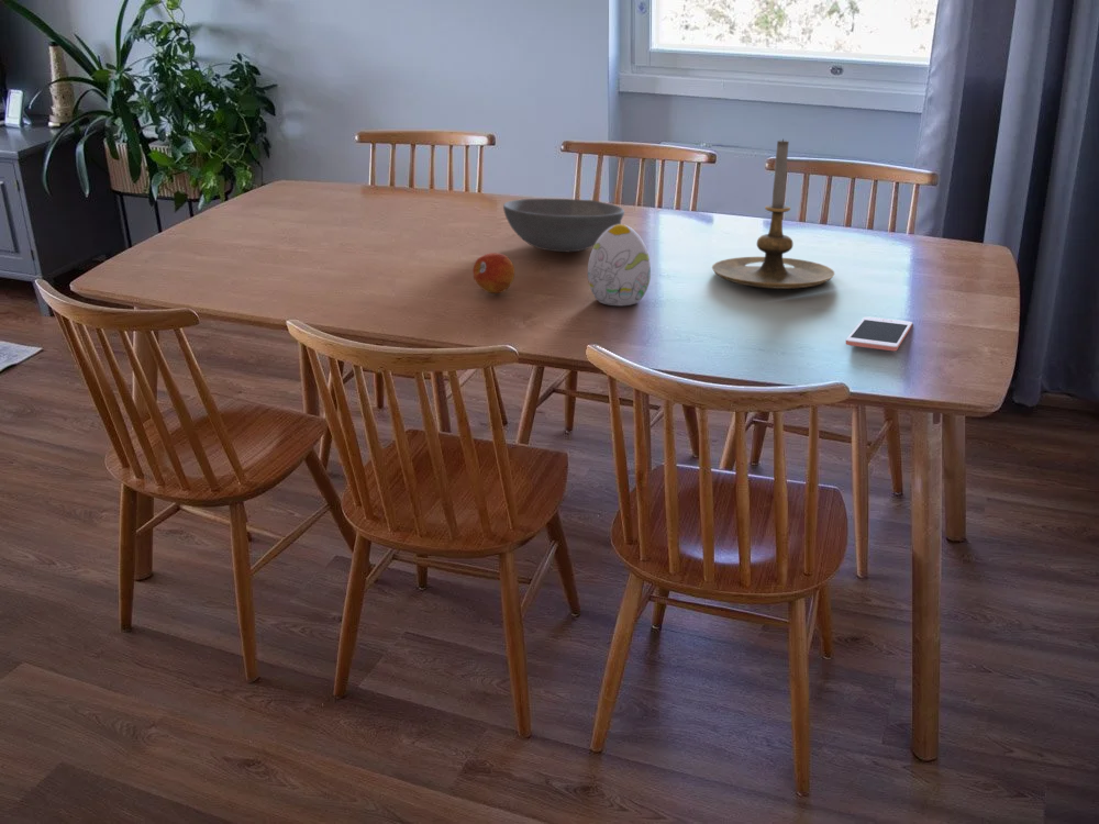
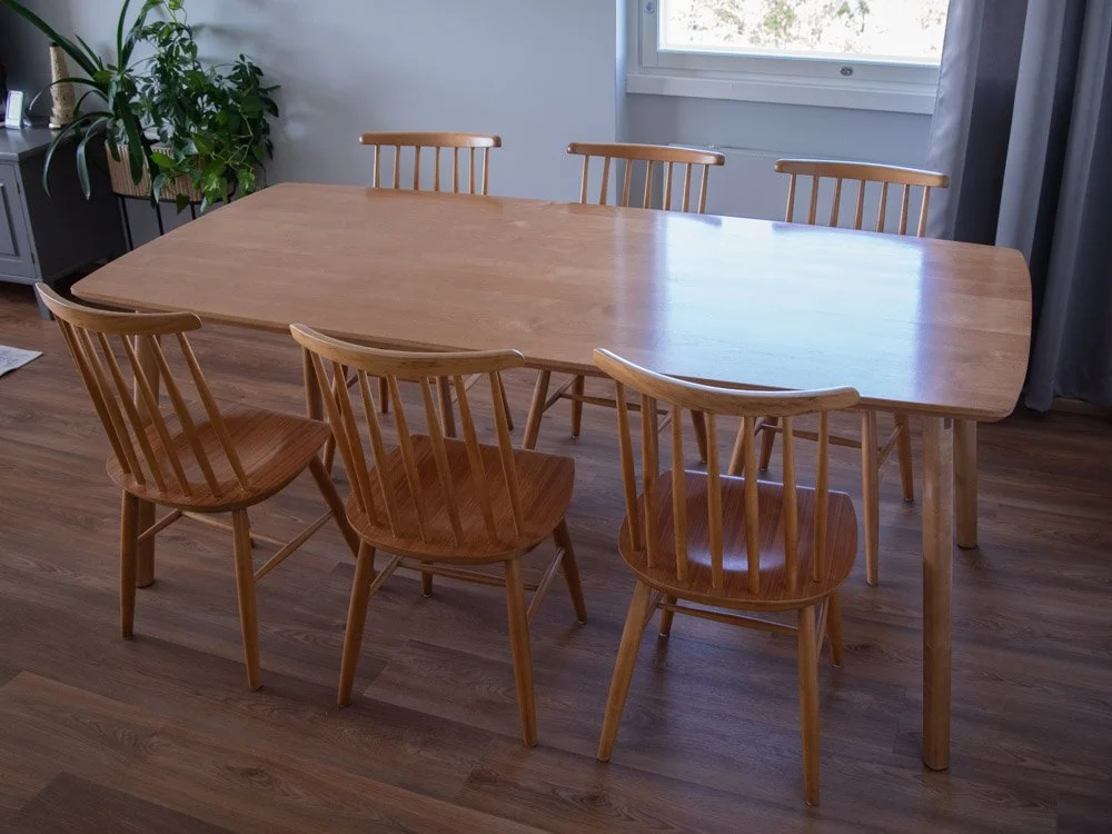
- candle holder [711,137,835,290]
- fruit [471,252,515,294]
- bowl [502,198,625,253]
- cell phone [845,315,913,352]
- decorative egg [587,223,652,307]
